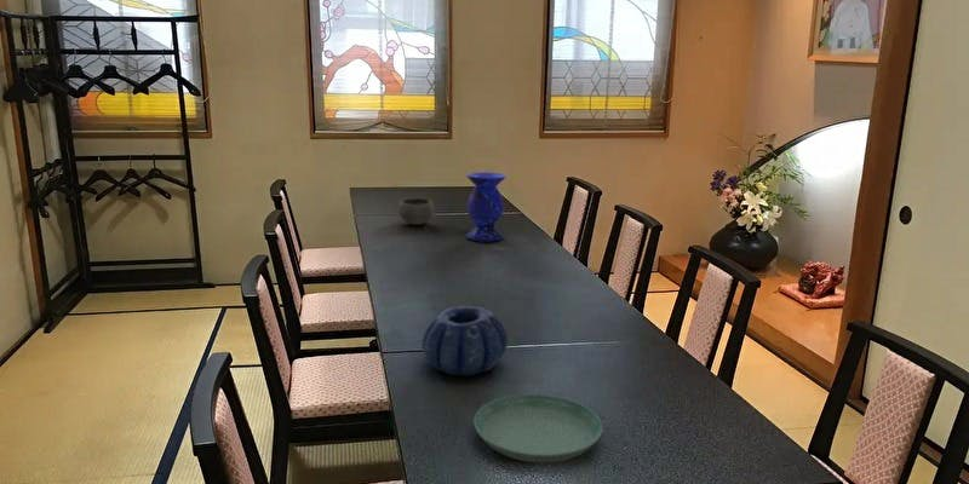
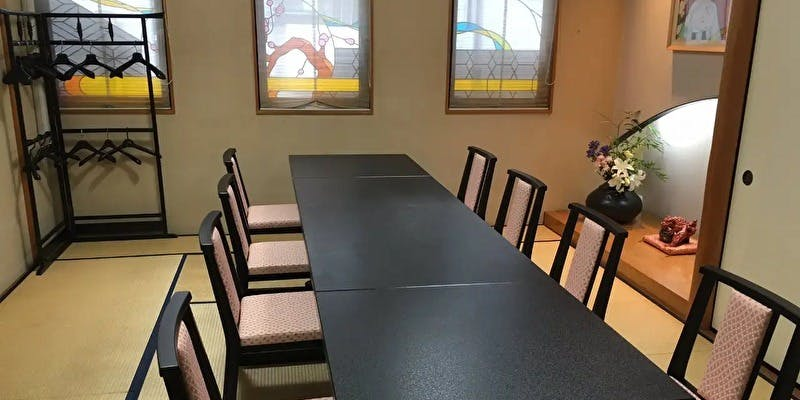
- bowl [397,197,435,226]
- saucer [472,393,603,465]
- vase [465,172,508,243]
- decorative bowl [420,305,509,378]
